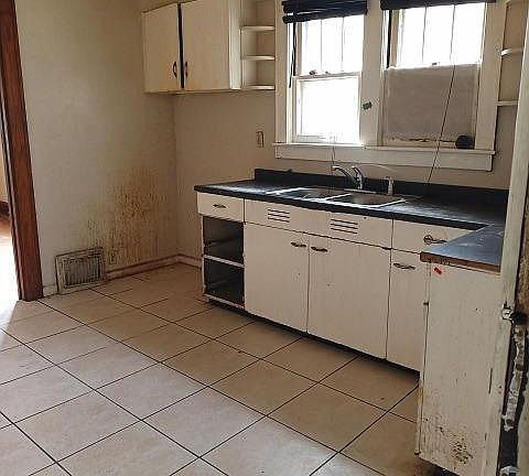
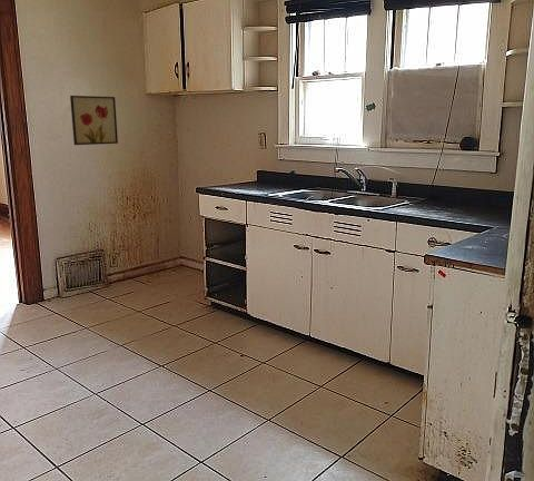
+ wall art [69,95,119,146]
